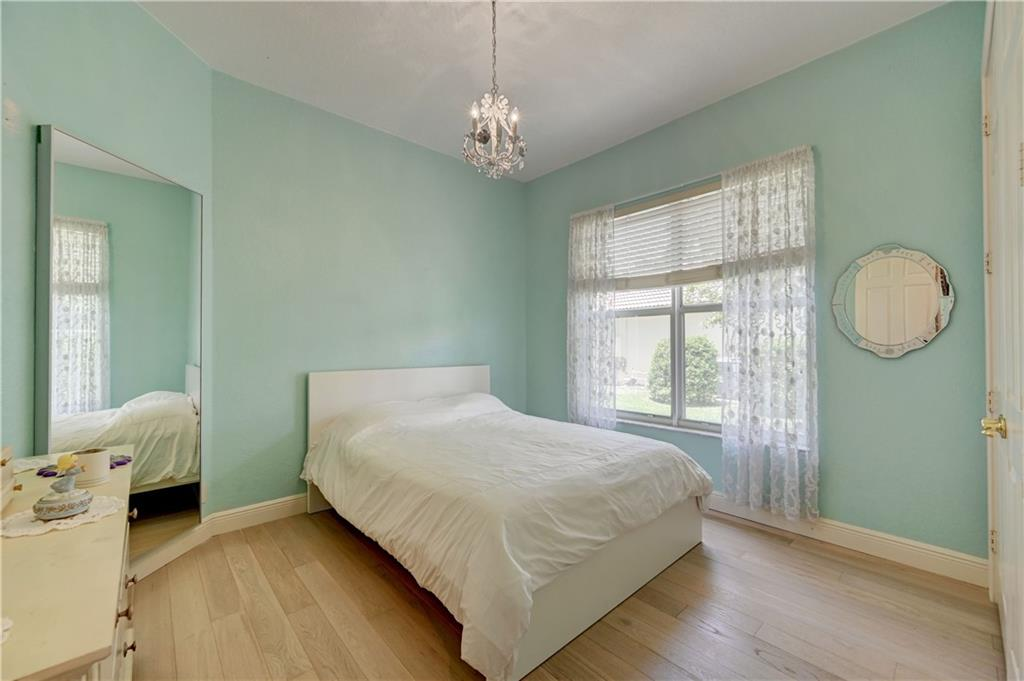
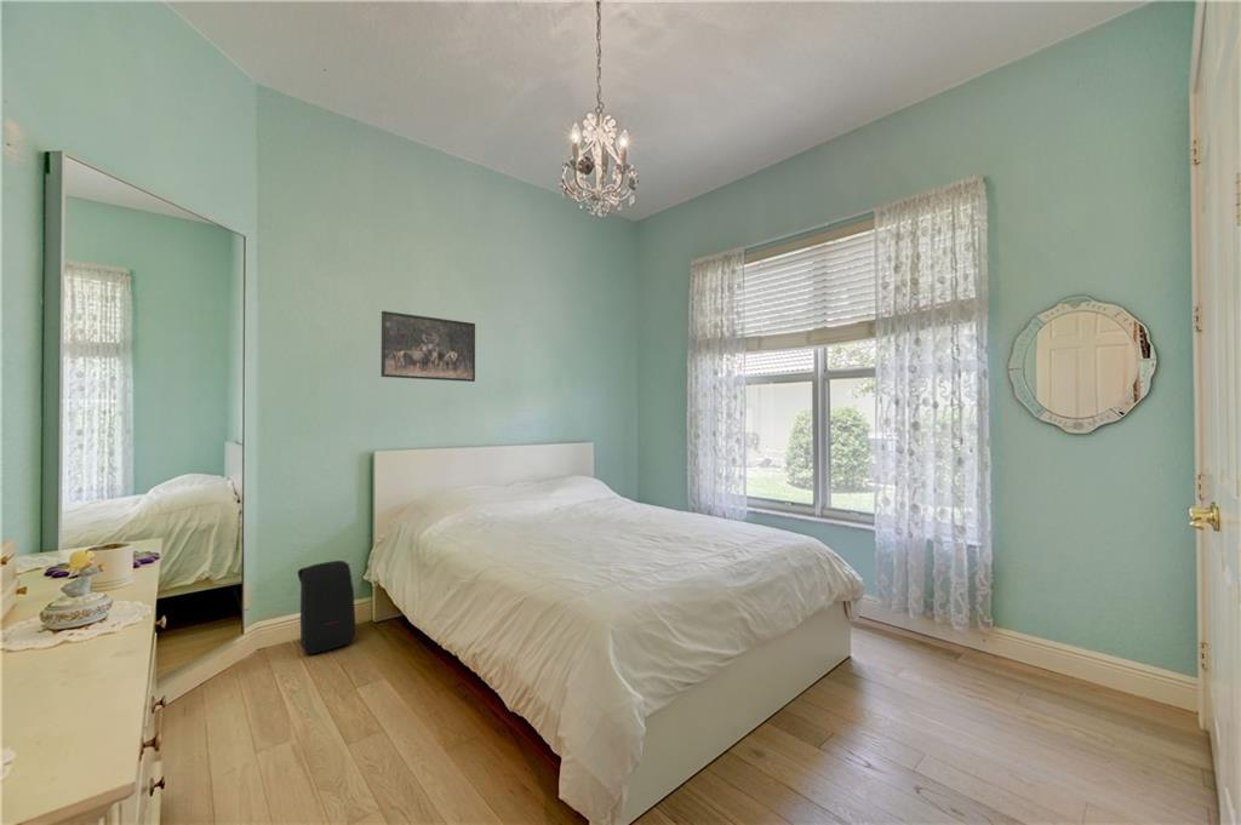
+ backpack [297,560,356,655]
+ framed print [381,310,476,383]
